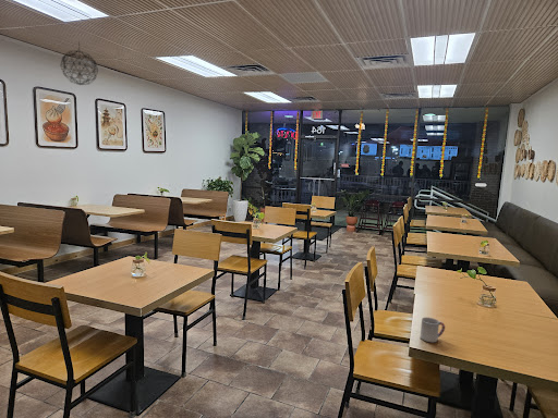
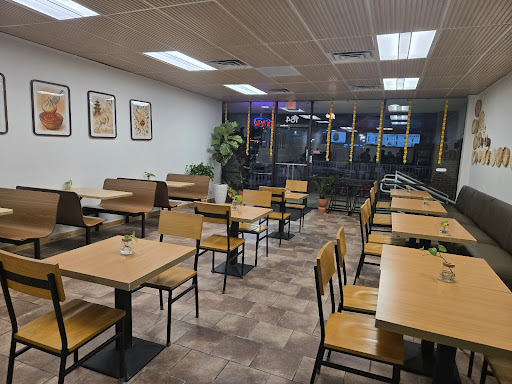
- cup [420,317,446,343]
- pendant light [59,40,99,86]
